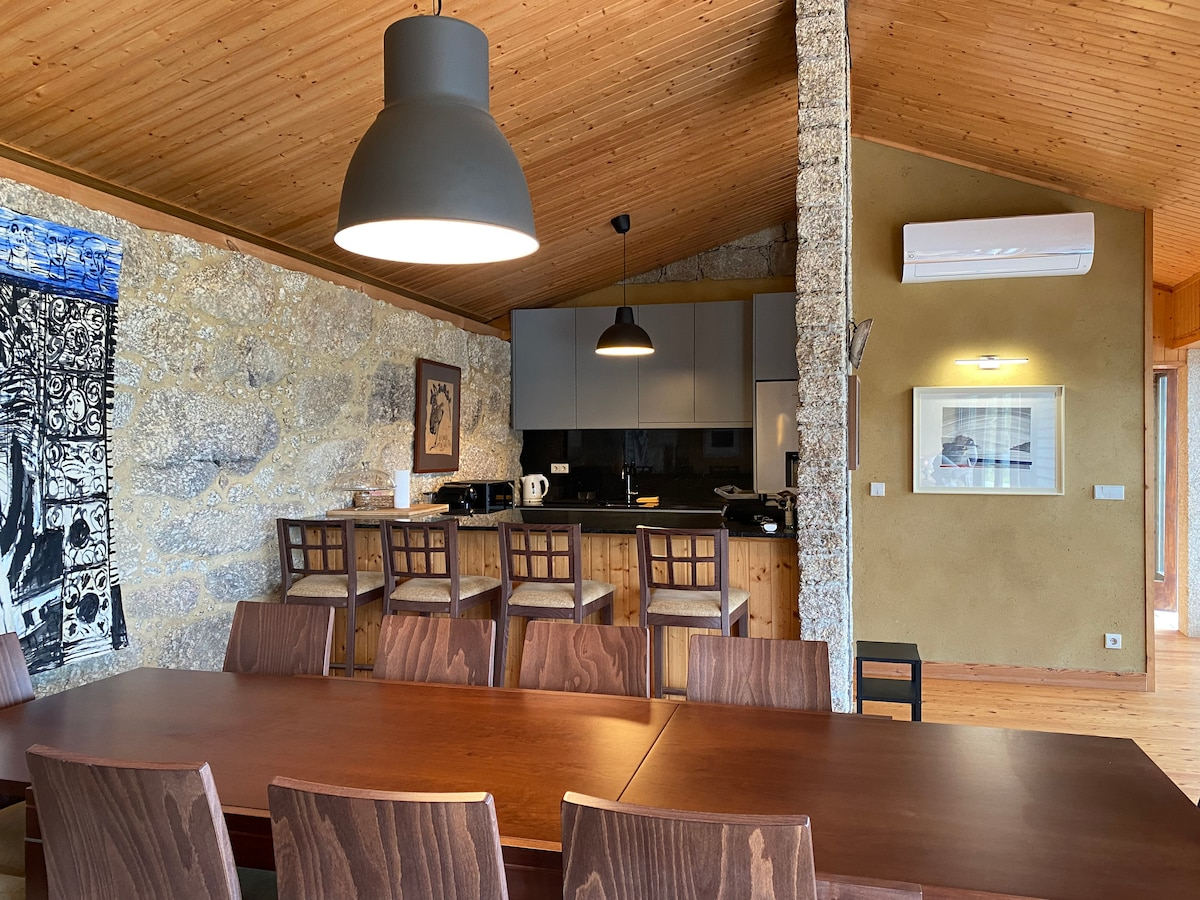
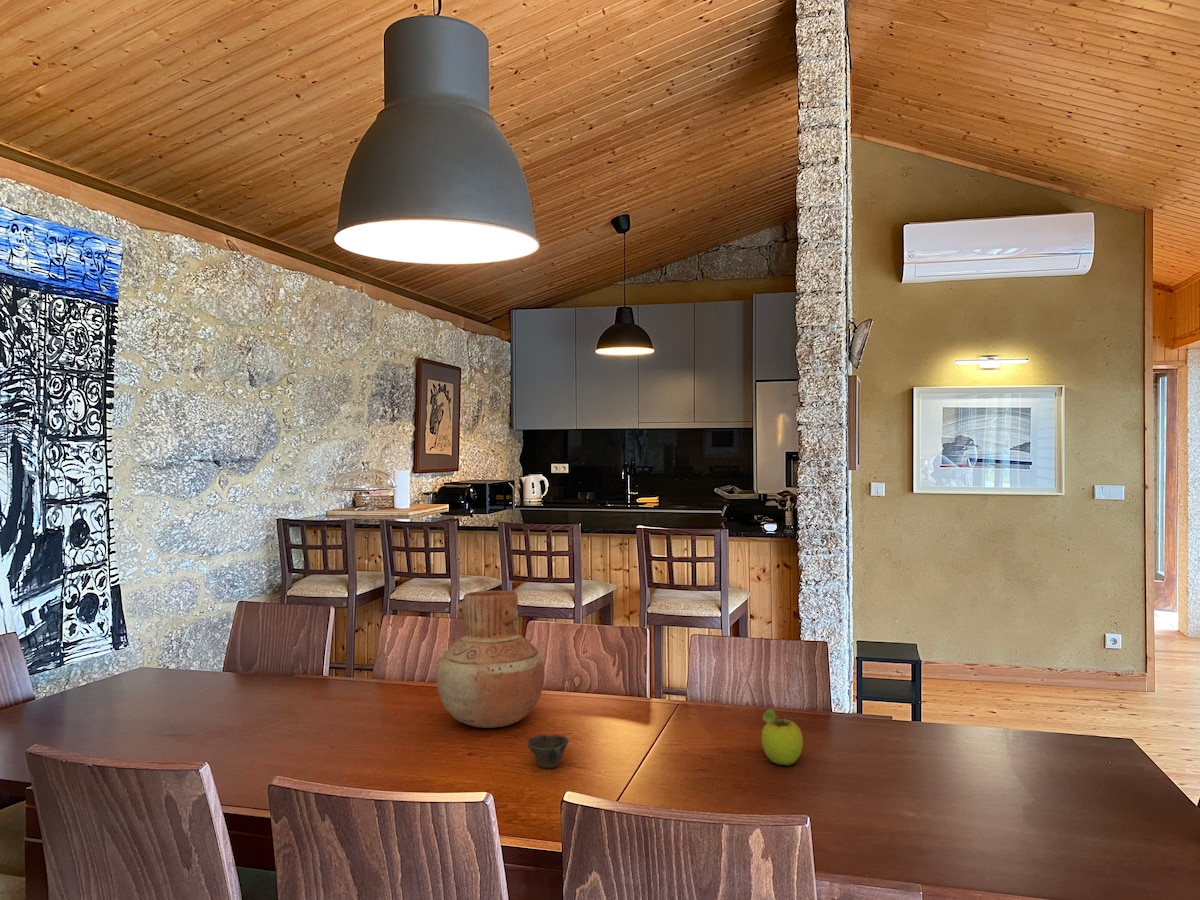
+ vase [435,590,545,729]
+ fruit [760,708,804,766]
+ cup [526,734,570,769]
